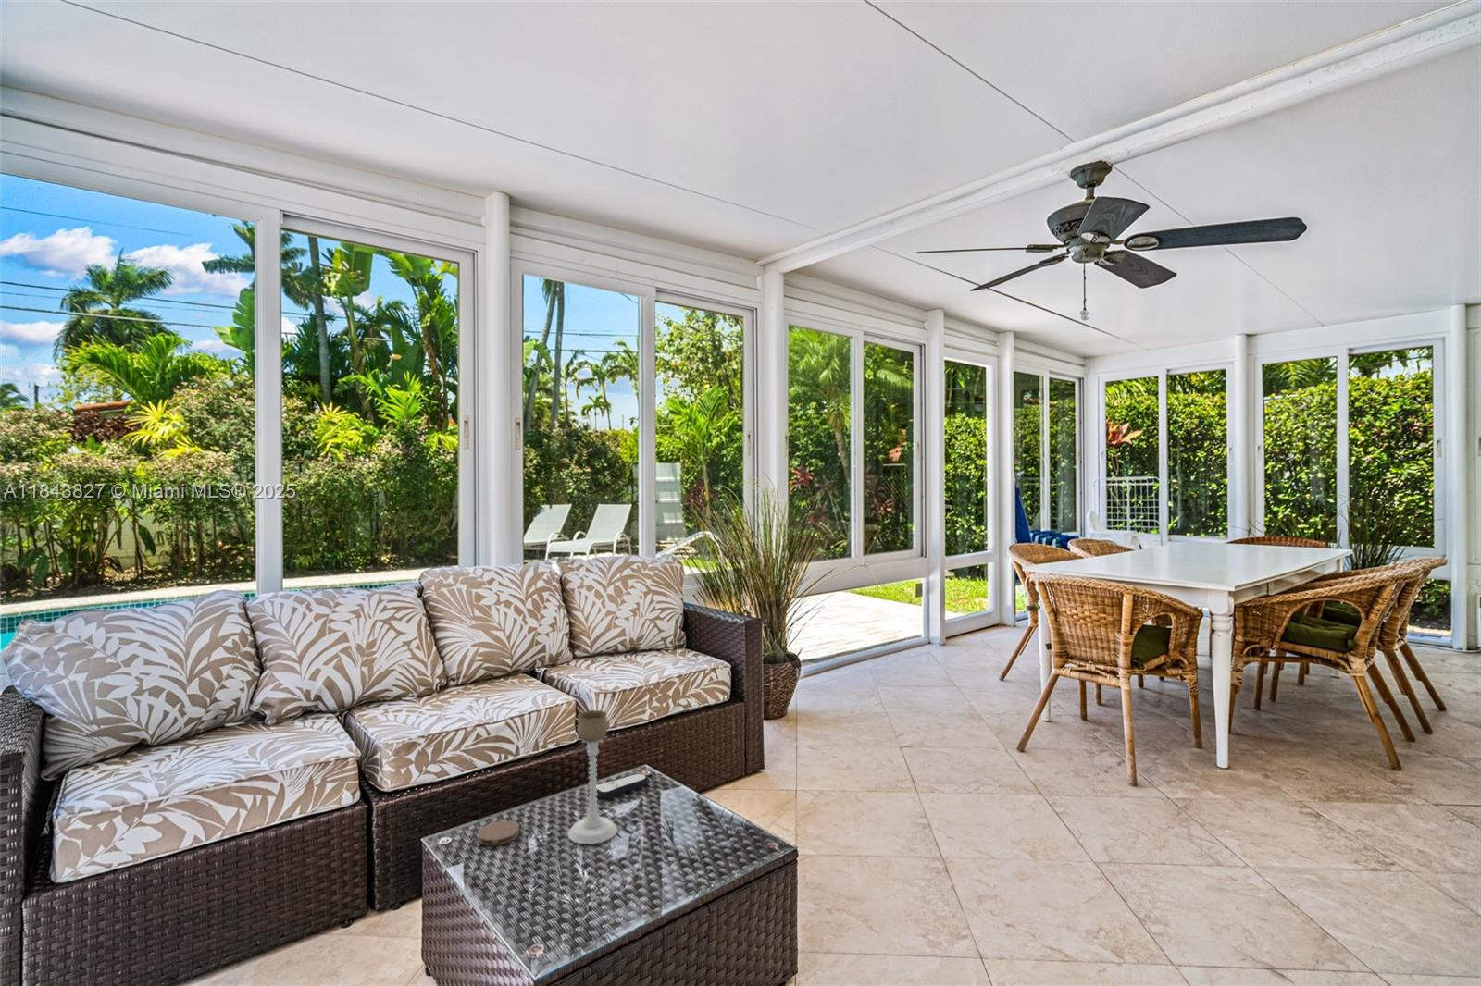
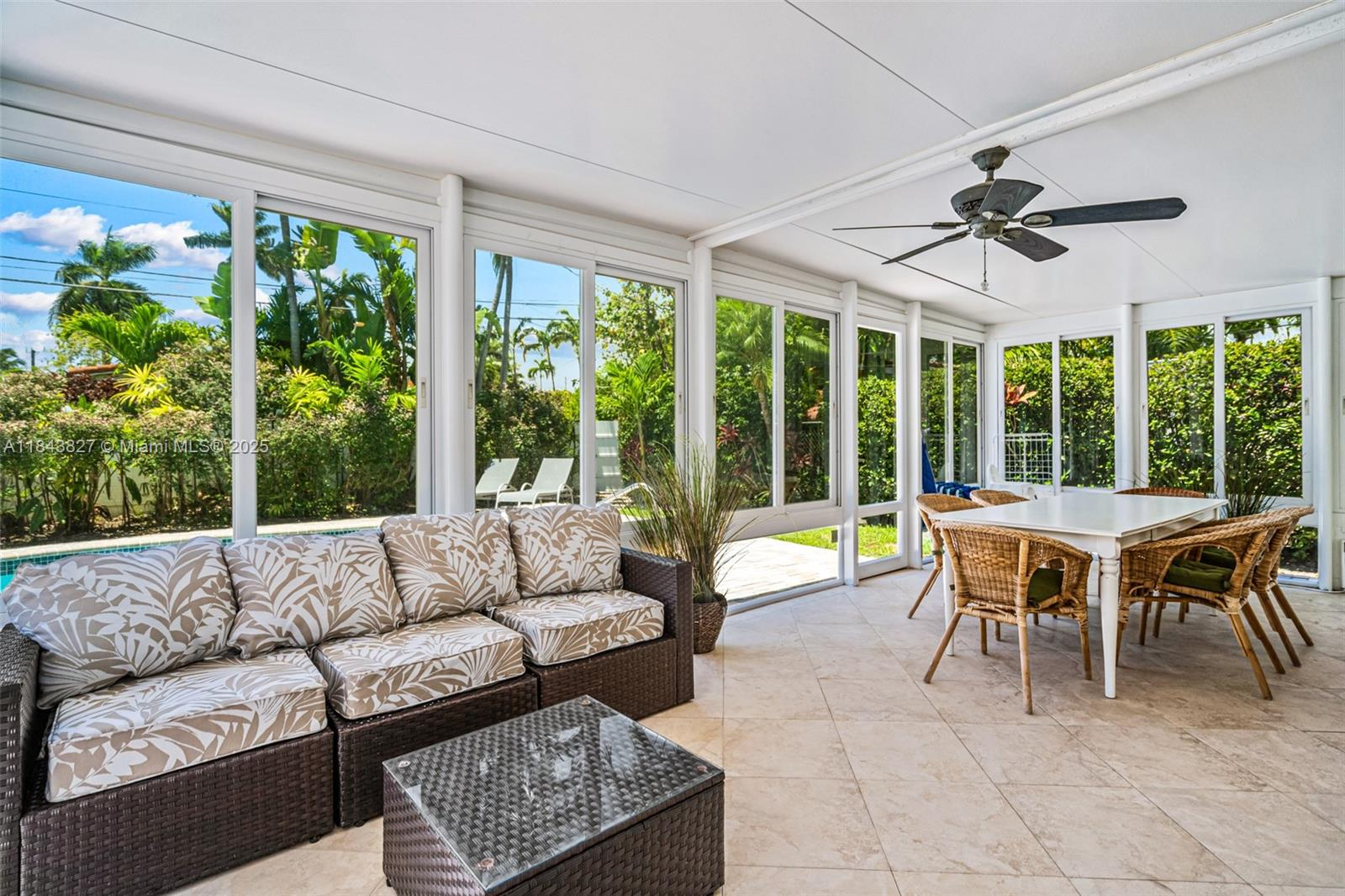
- candle holder [566,710,619,845]
- remote control [596,773,650,800]
- coaster [477,820,520,846]
